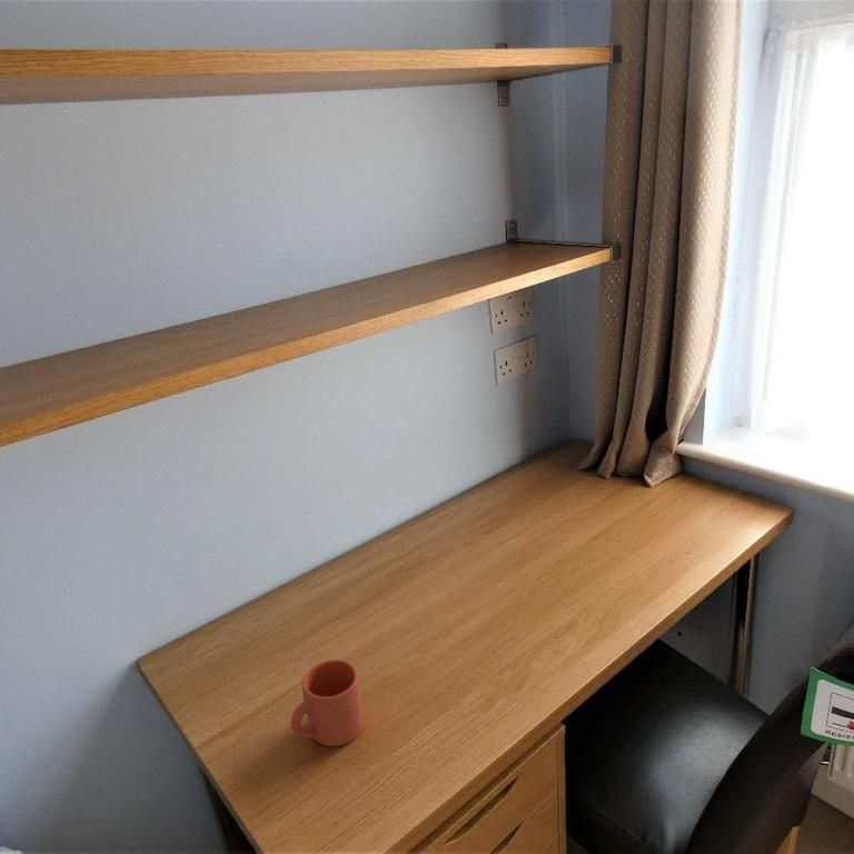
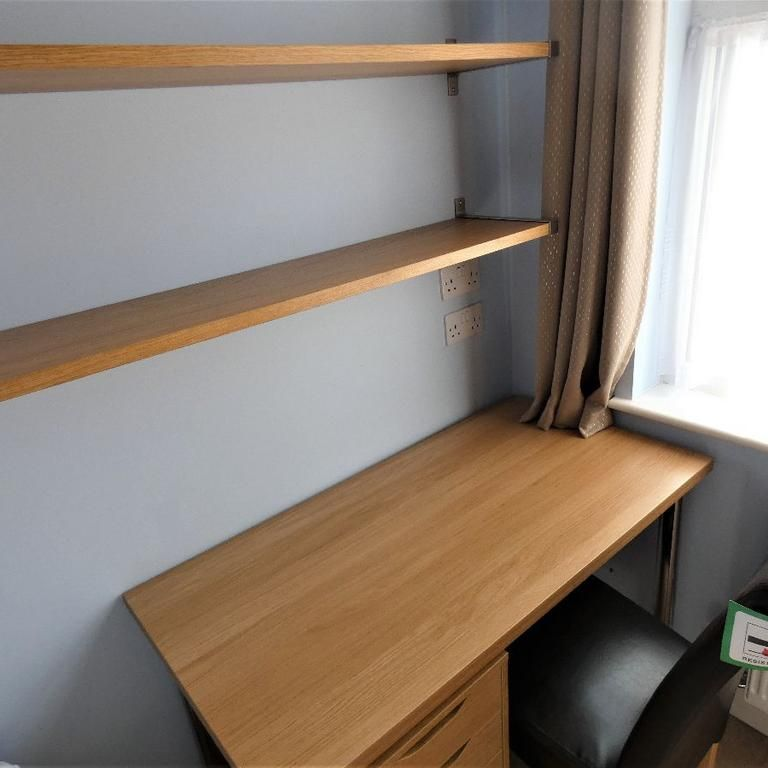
- mug [289,658,365,747]
